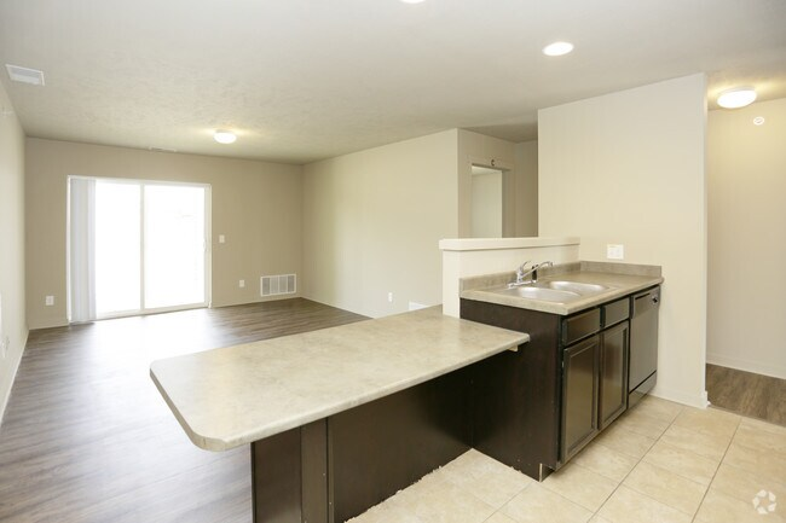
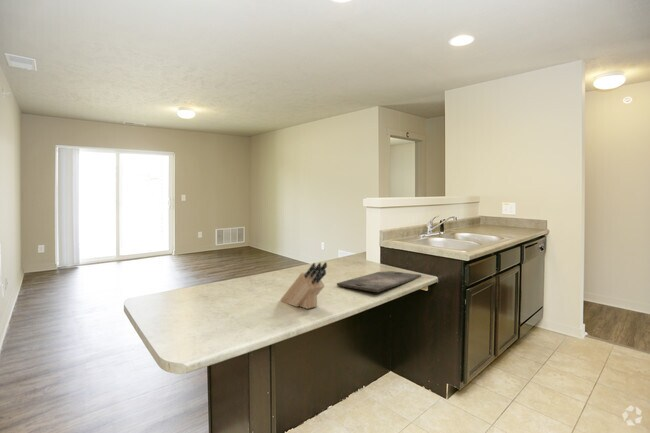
+ knife block [279,261,328,310]
+ cutting board [336,270,422,294]
